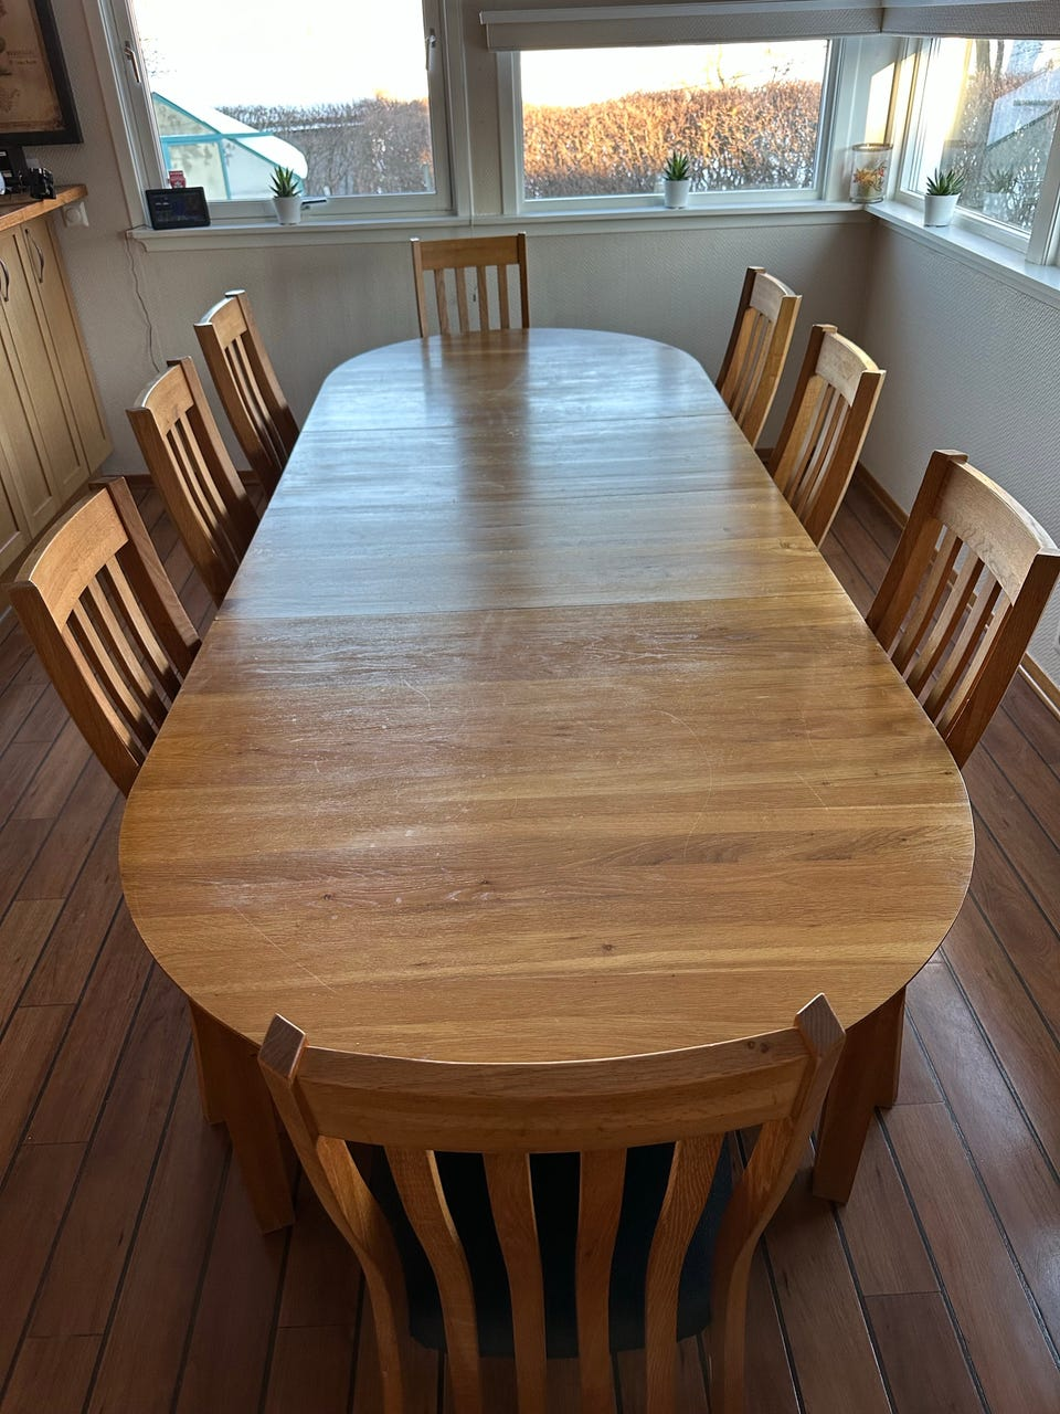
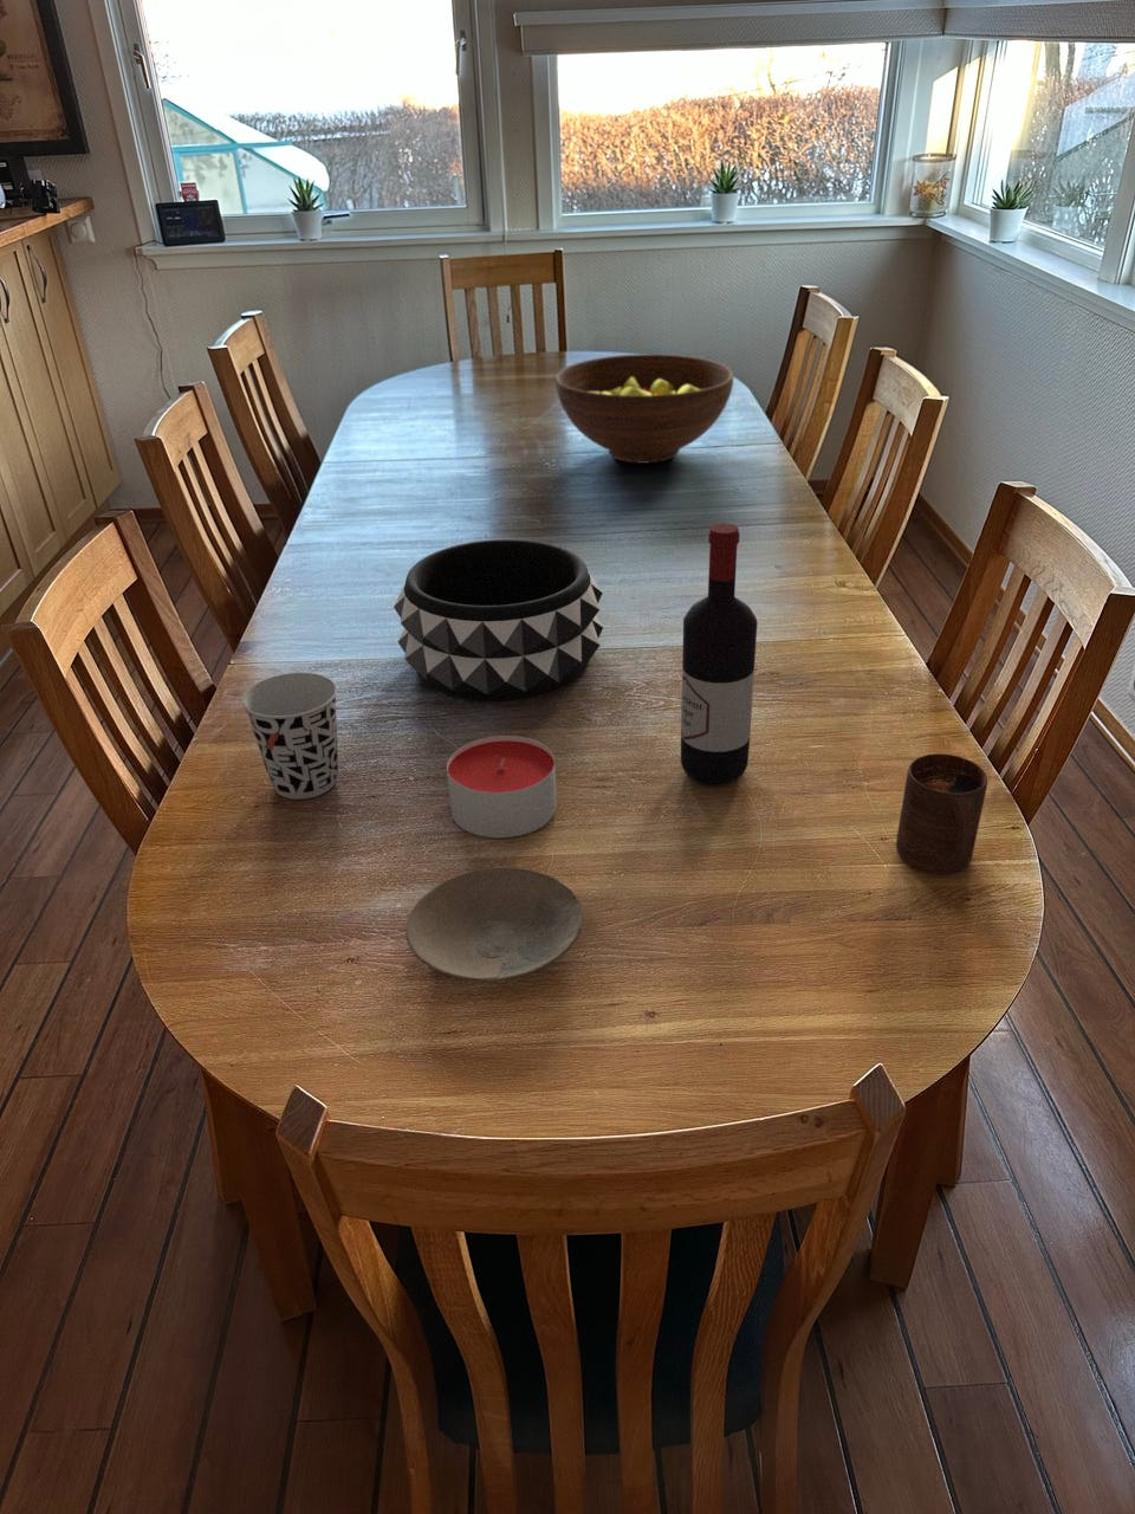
+ candle [446,734,558,838]
+ plate [404,865,584,984]
+ decorative bowl [392,538,604,702]
+ cup [895,752,988,874]
+ fruit bowl [554,353,734,465]
+ cup [241,672,340,801]
+ wine bottle [680,522,759,787]
